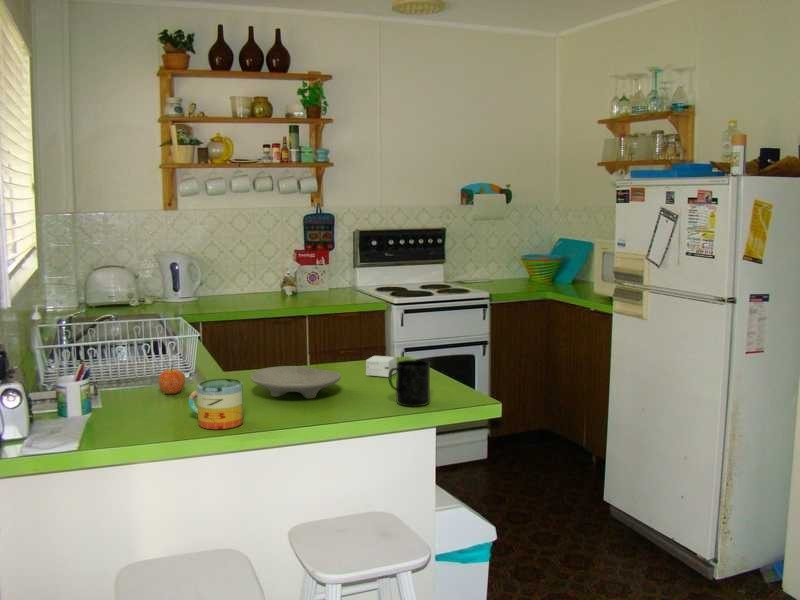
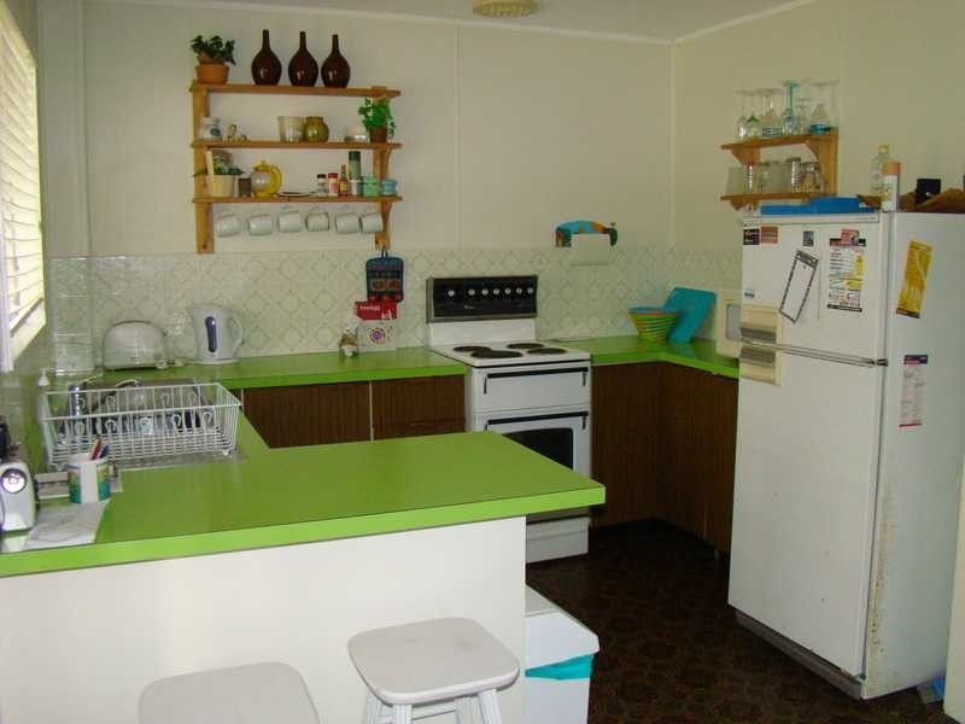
- mug [188,378,244,430]
- small box [365,355,398,378]
- apple [157,364,186,395]
- mug [388,359,431,407]
- bowl [250,365,342,400]
